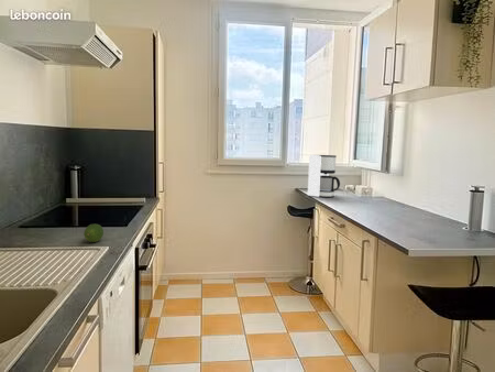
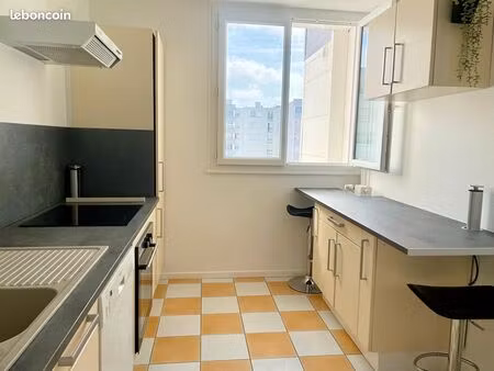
- coffee maker [307,154,341,198]
- fruit [82,223,105,243]
